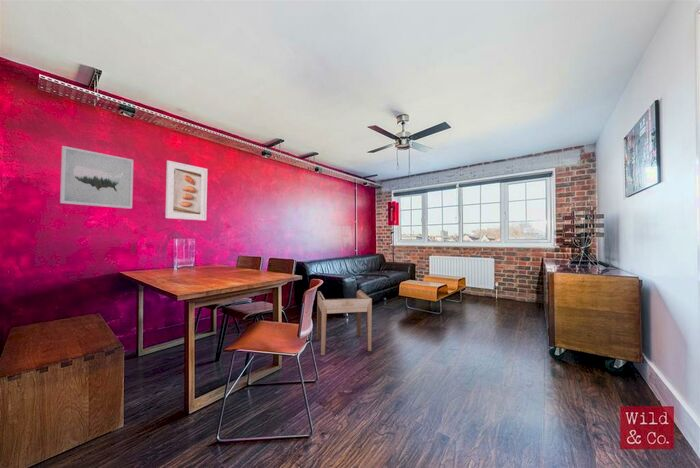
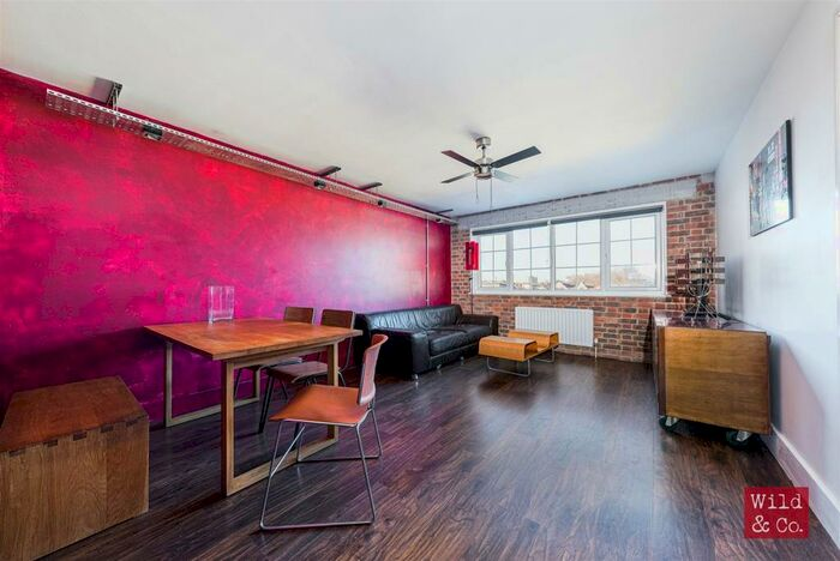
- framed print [164,159,208,221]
- wall art [59,145,134,210]
- side table [316,289,373,356]
